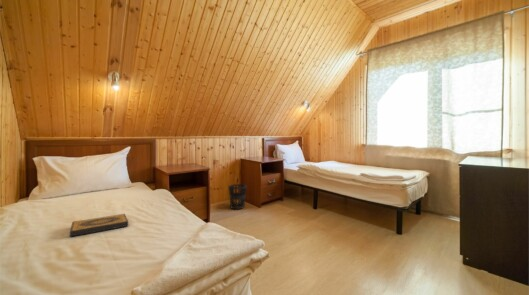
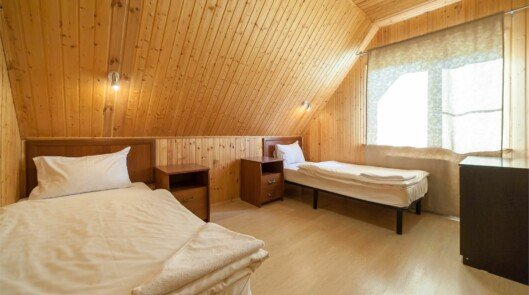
- hardback book [69,213,129,238]
- wastebasket [227,183,248,210]
